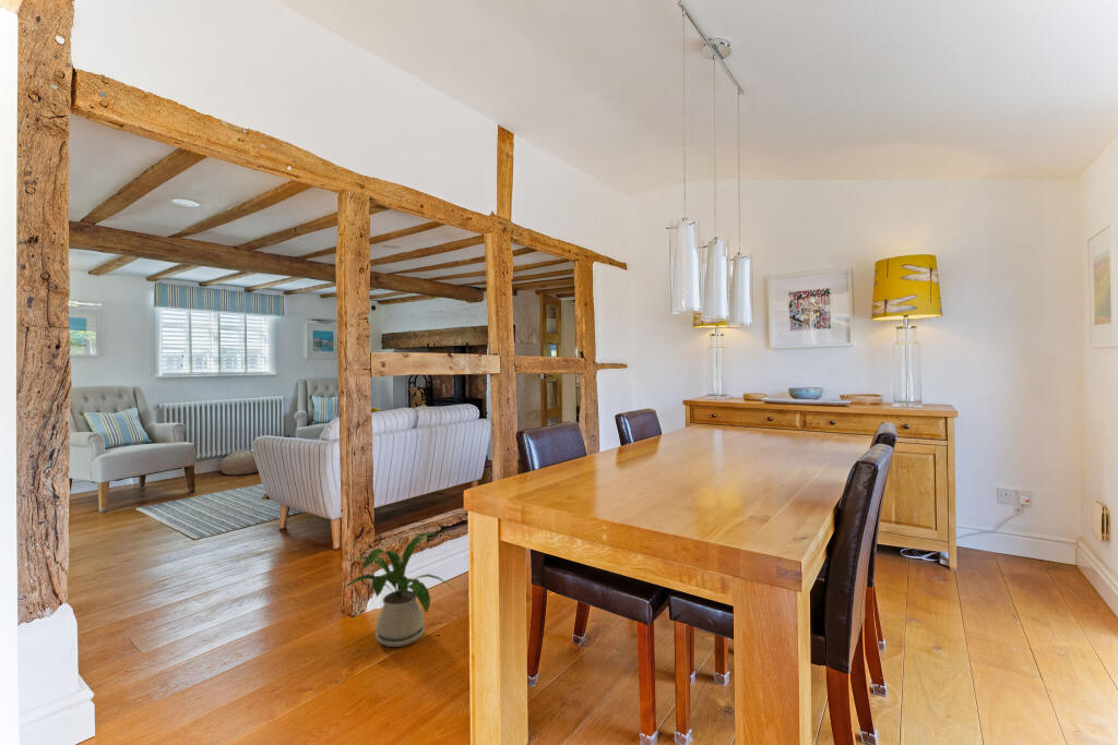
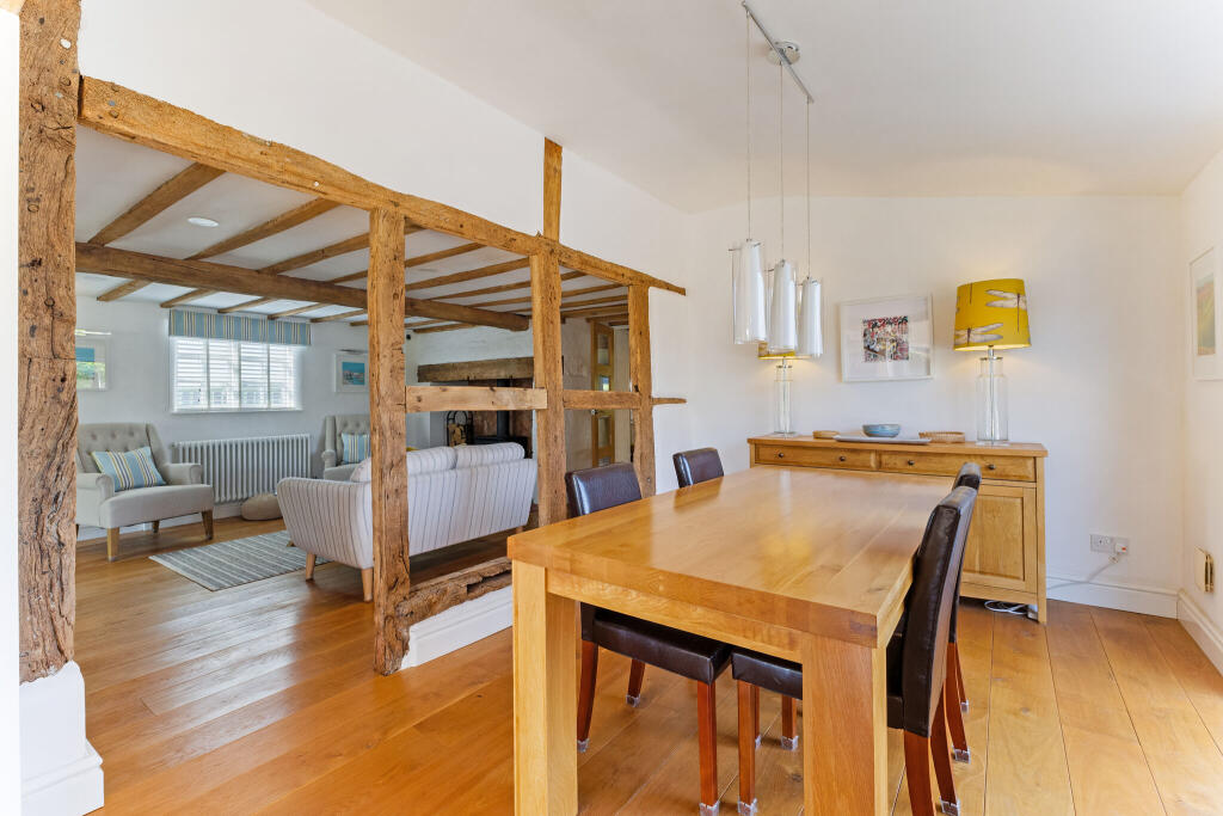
- house plant [335,531,456,648]
